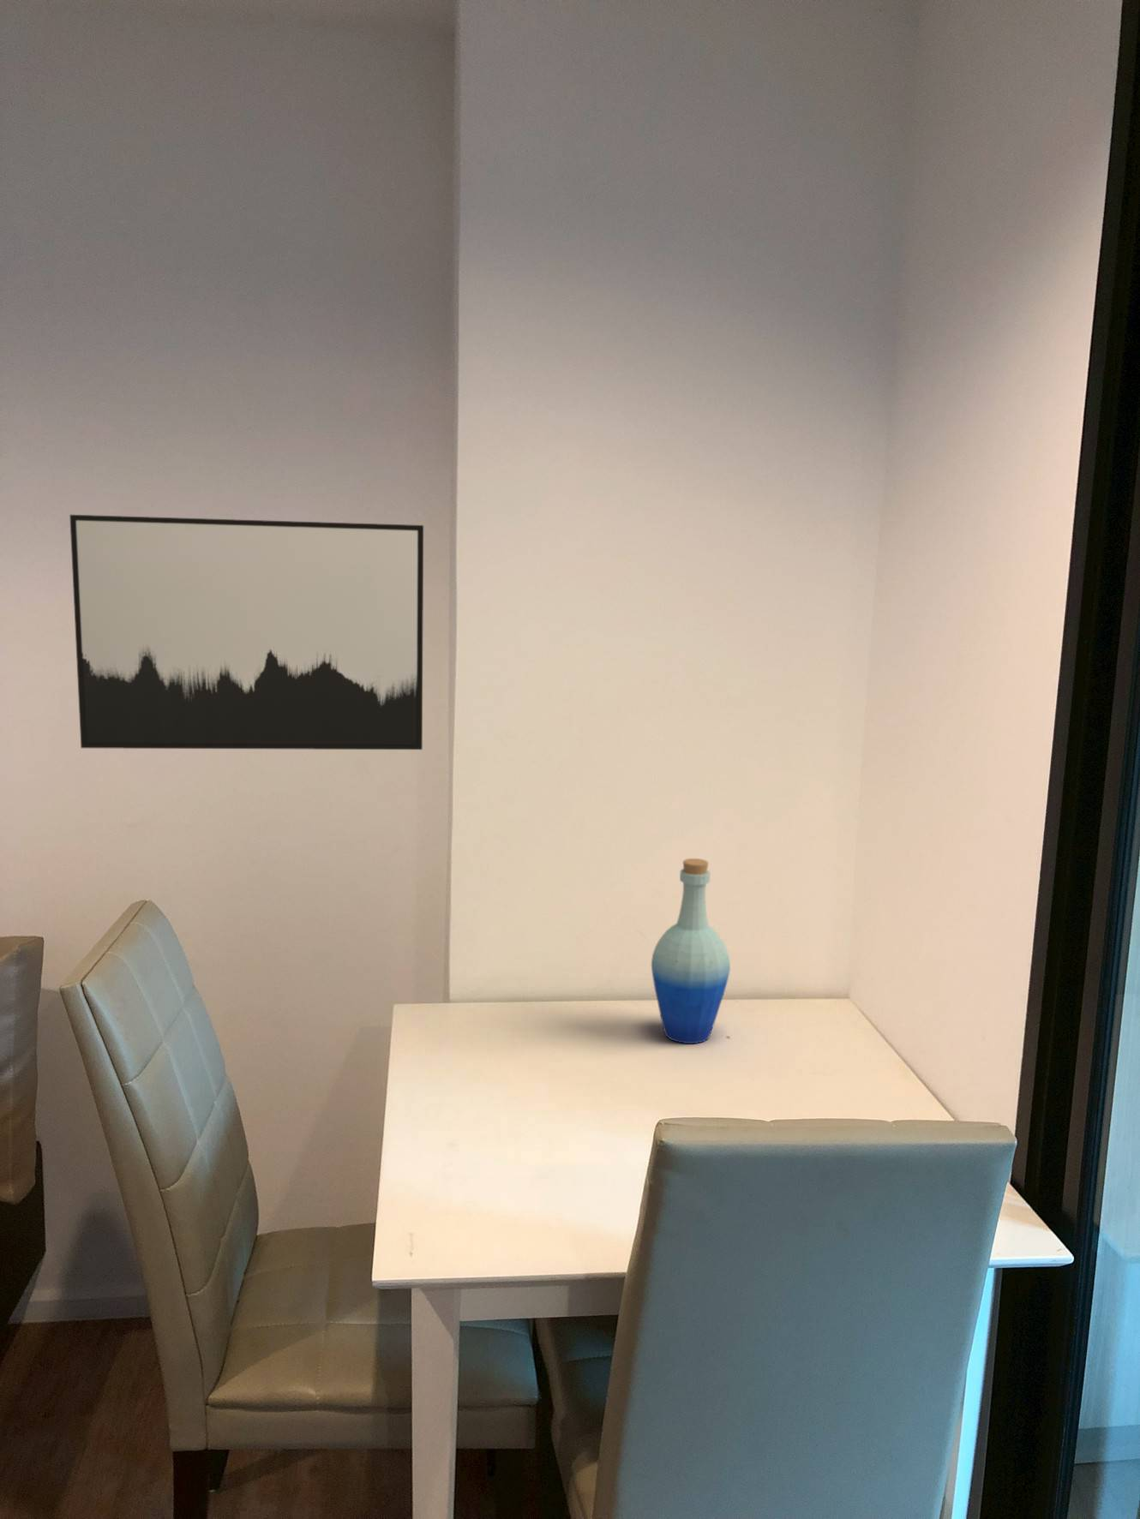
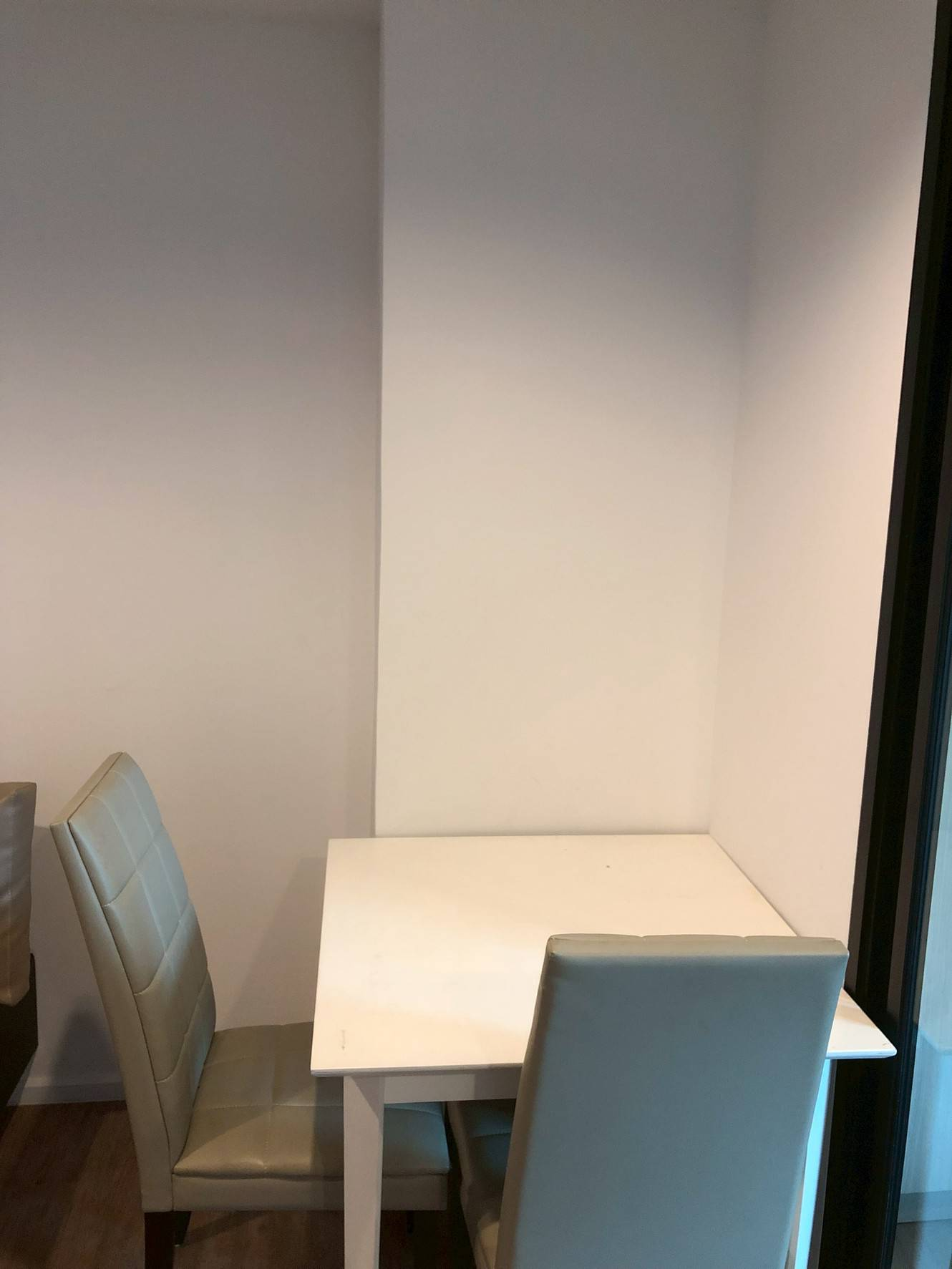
- bottle [650,857,732,1044]
- wall art [68,514,424,751]
